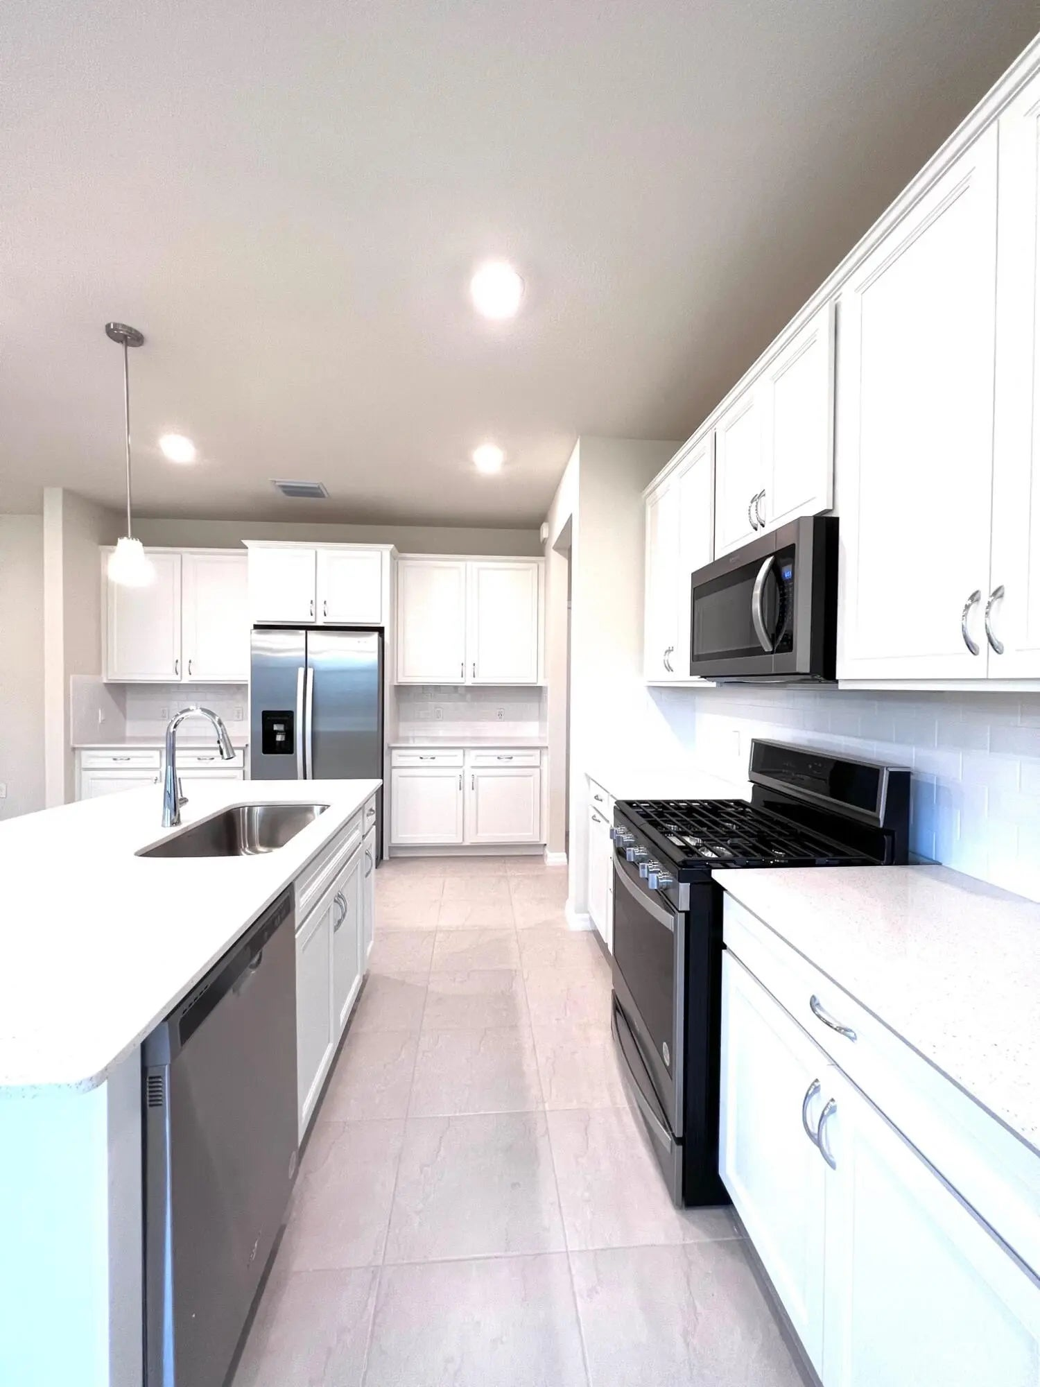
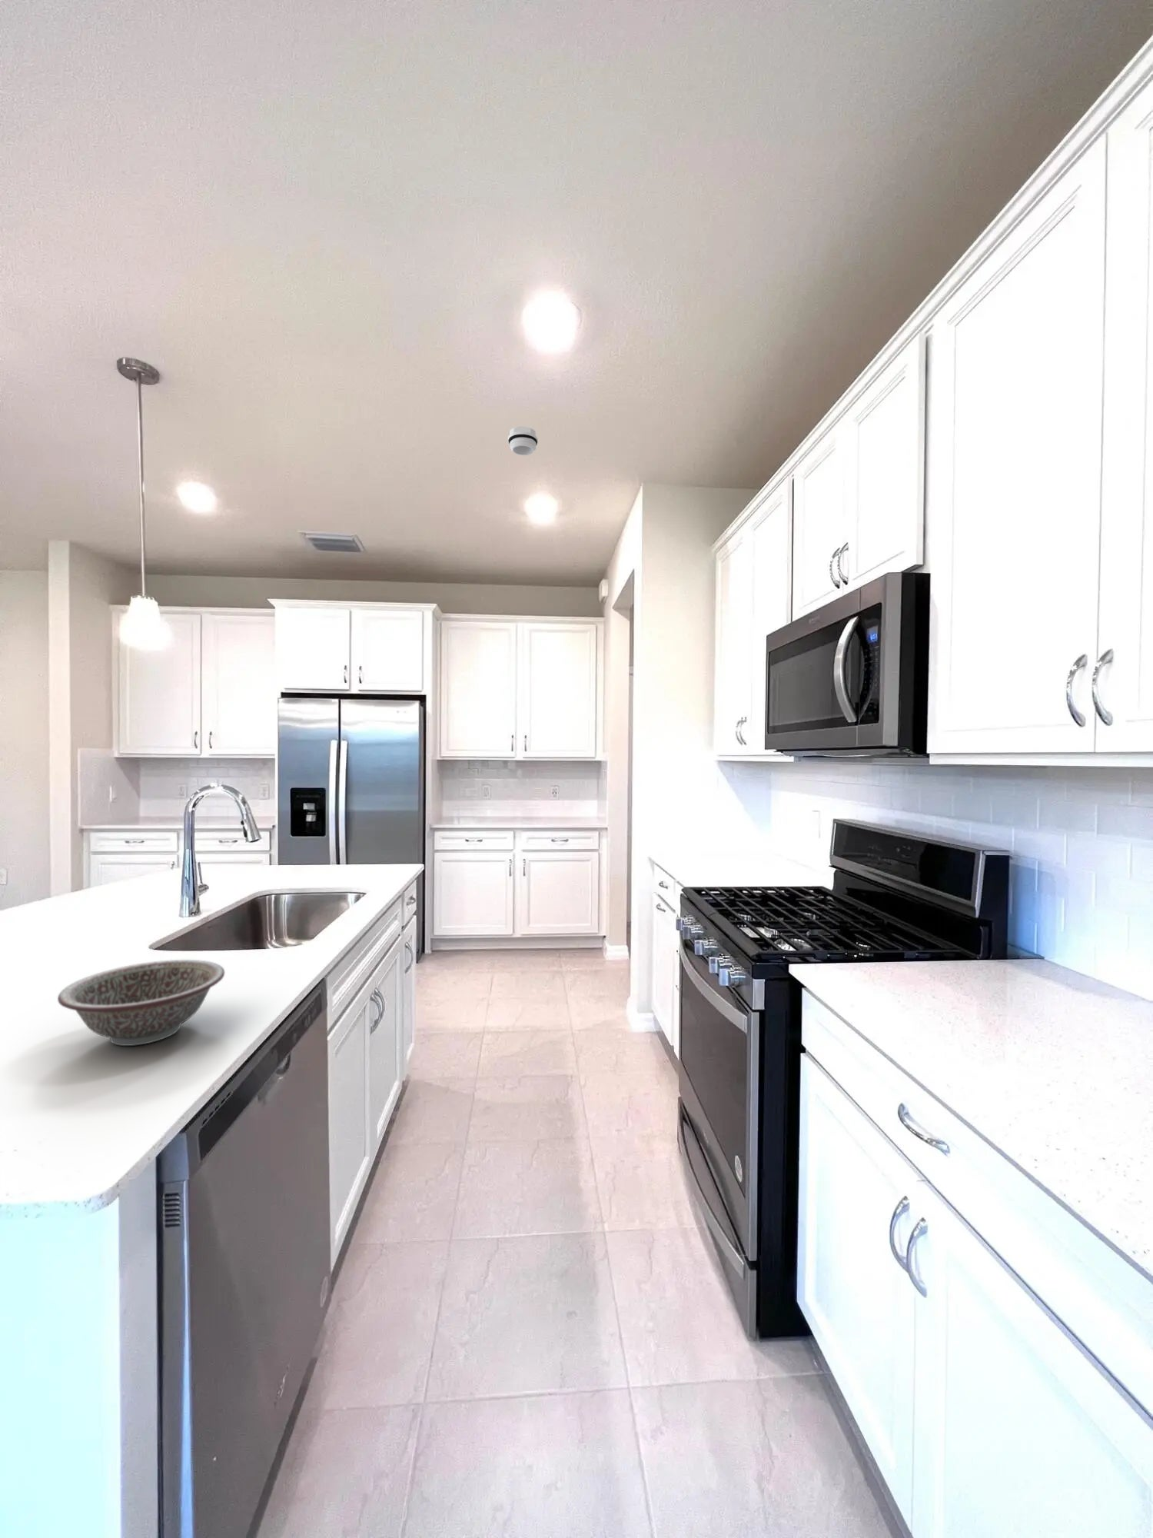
+ decorative bowl [57,959,225,1046]
+ smoke detector [507,426,539,457]
